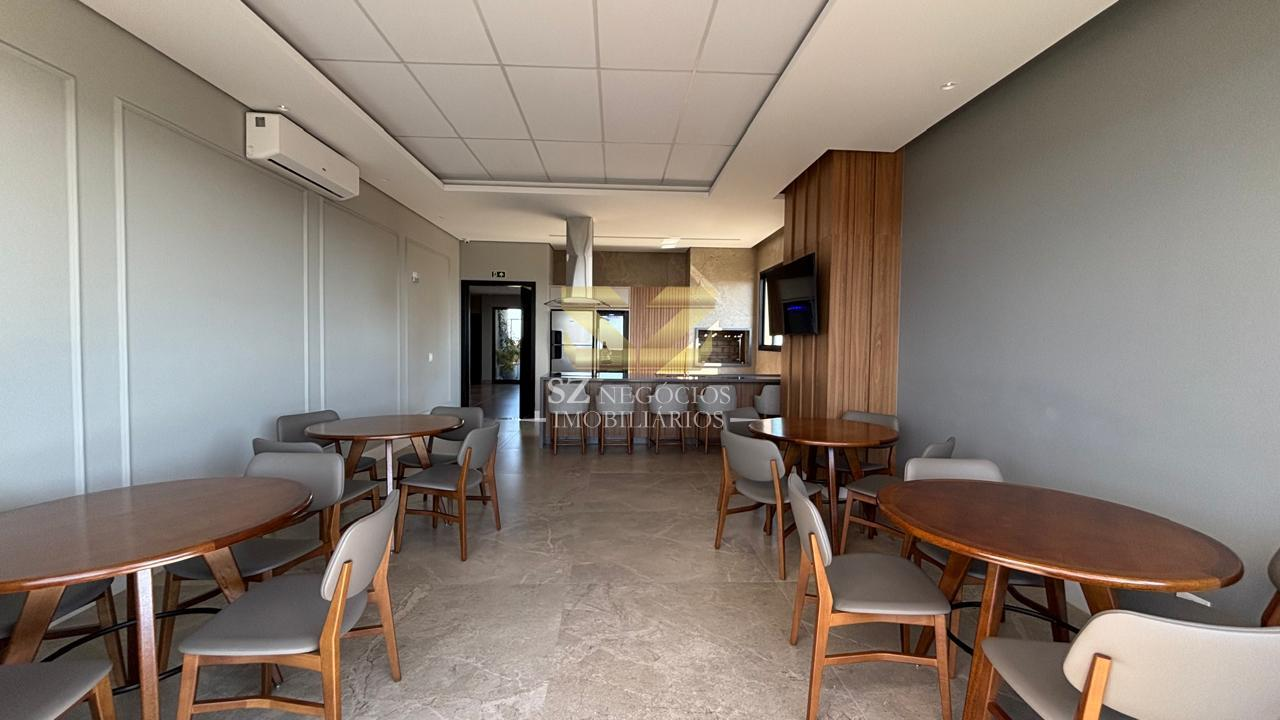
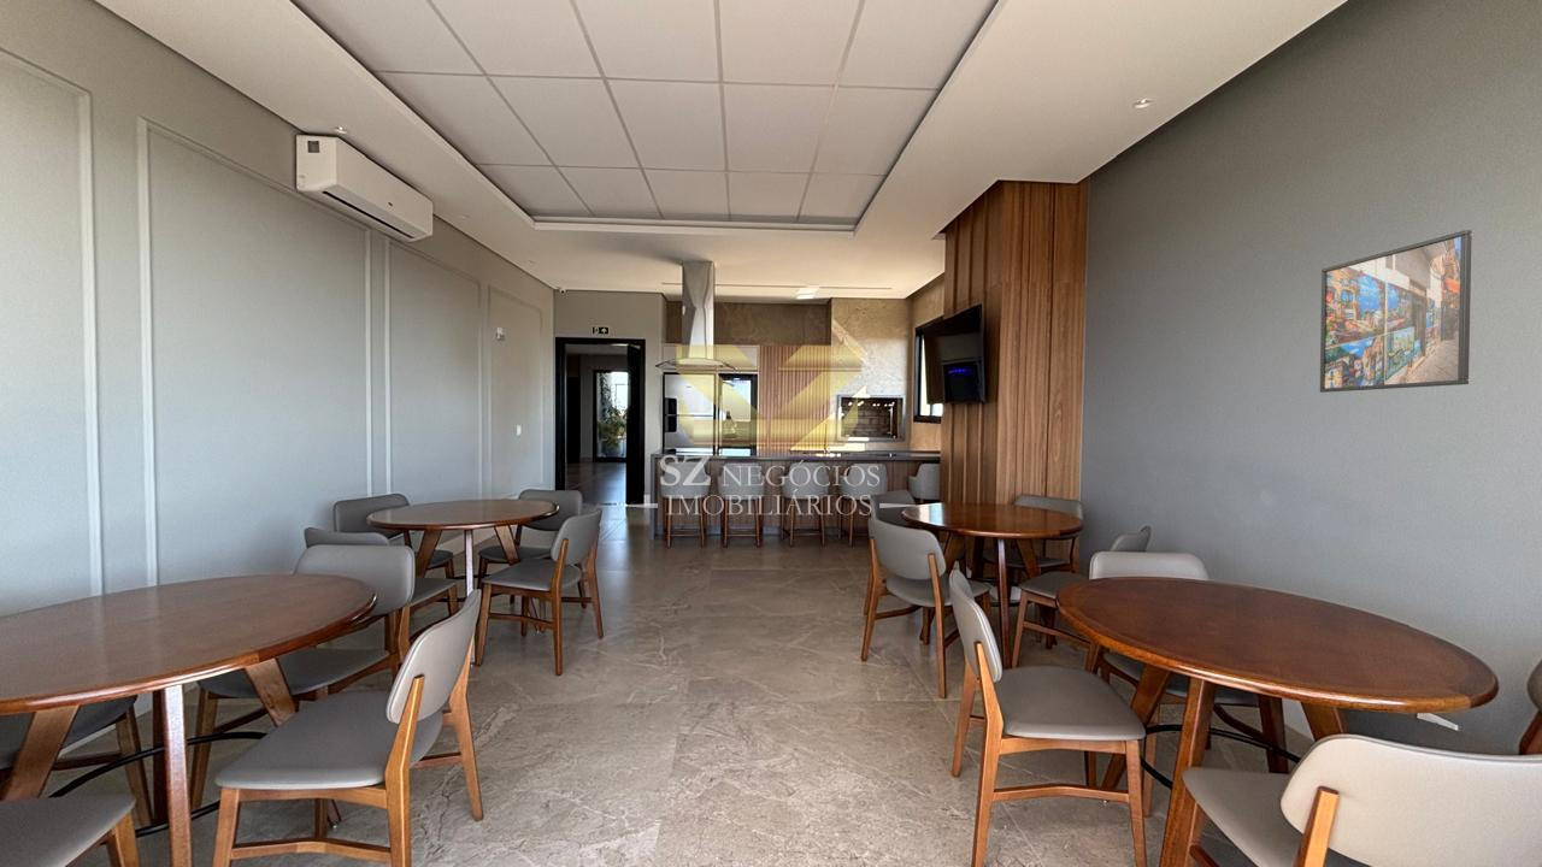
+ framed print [1319,229,1473,394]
